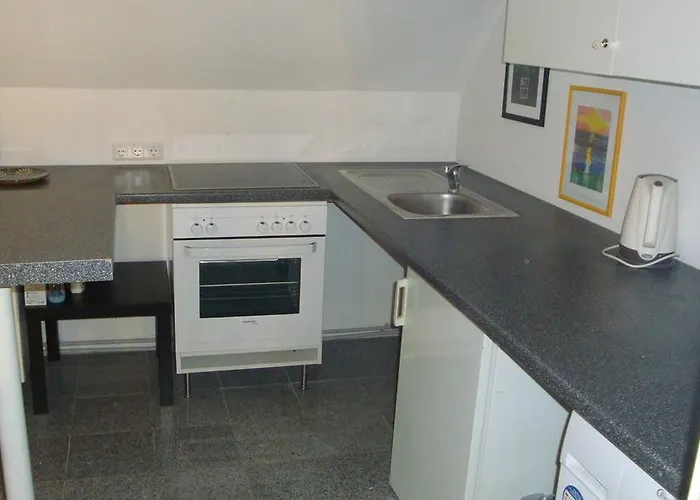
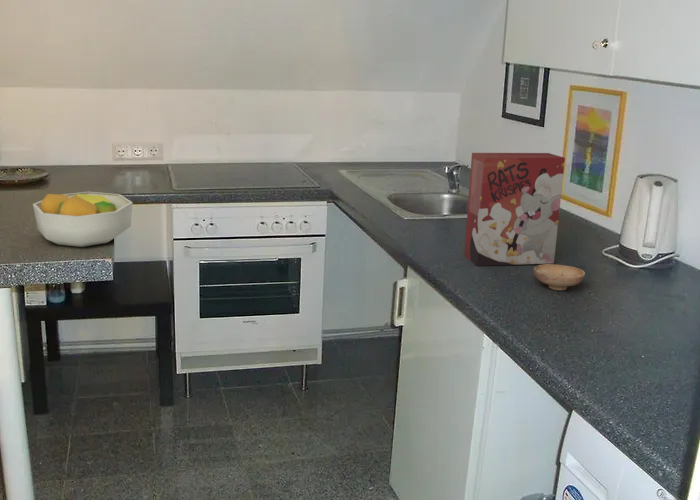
+ cereal box [463,152,566,267]
+ bowl [533,263,586,291]
+ fruit bowl [32,191,134,248]
